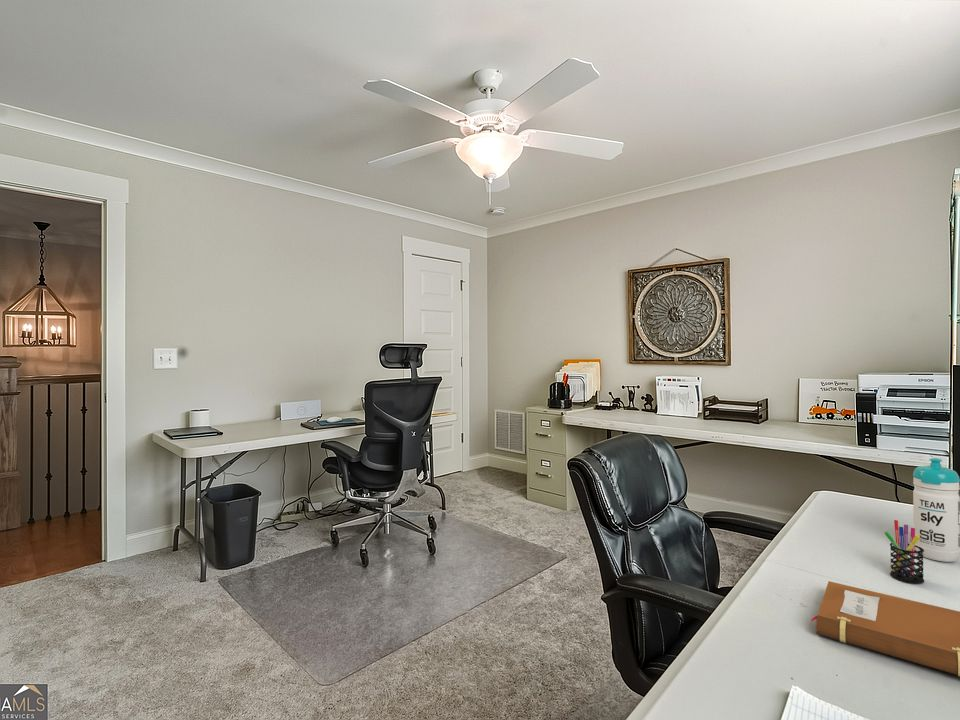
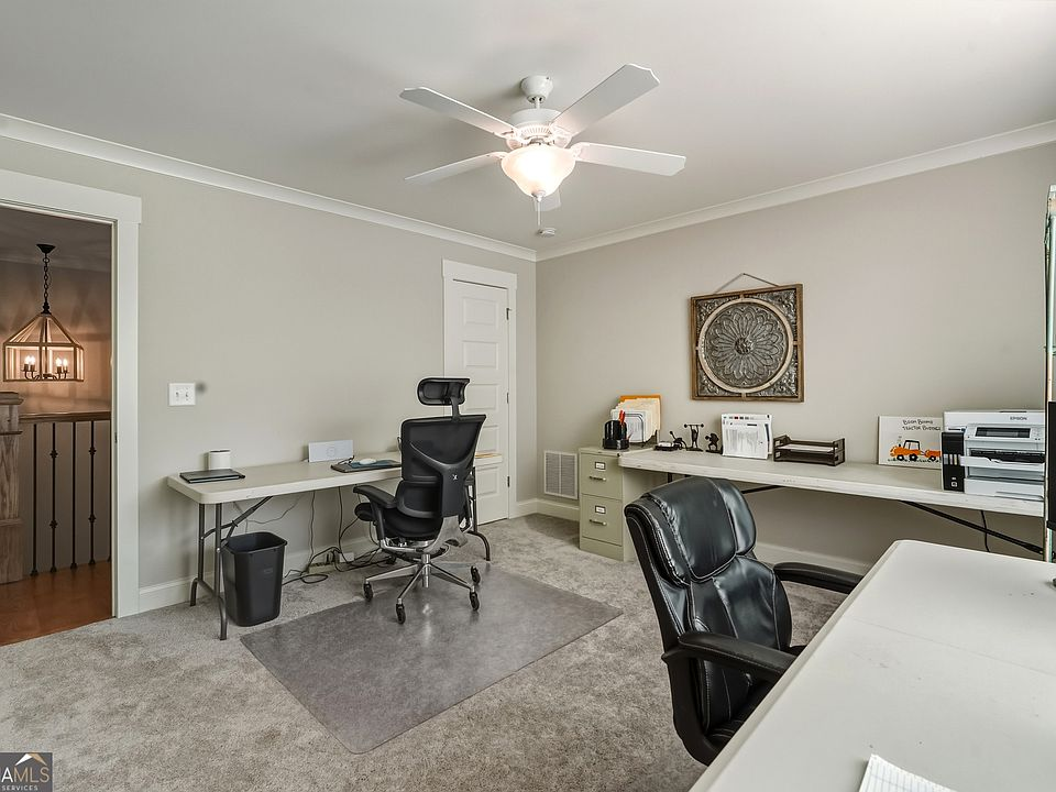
- pen holder [884,519,925,584]
- notebook [809,580,960,677]
- water bottle [912,457,960,563]
